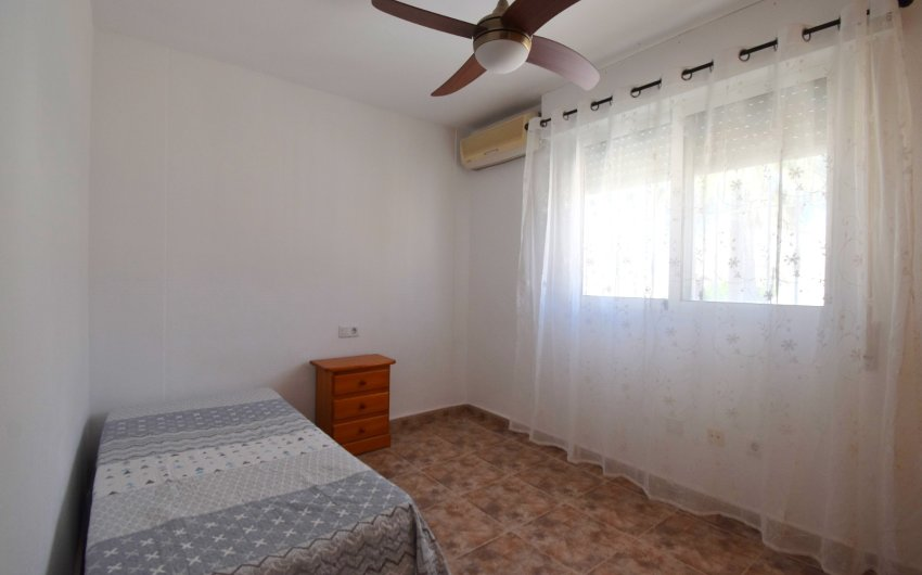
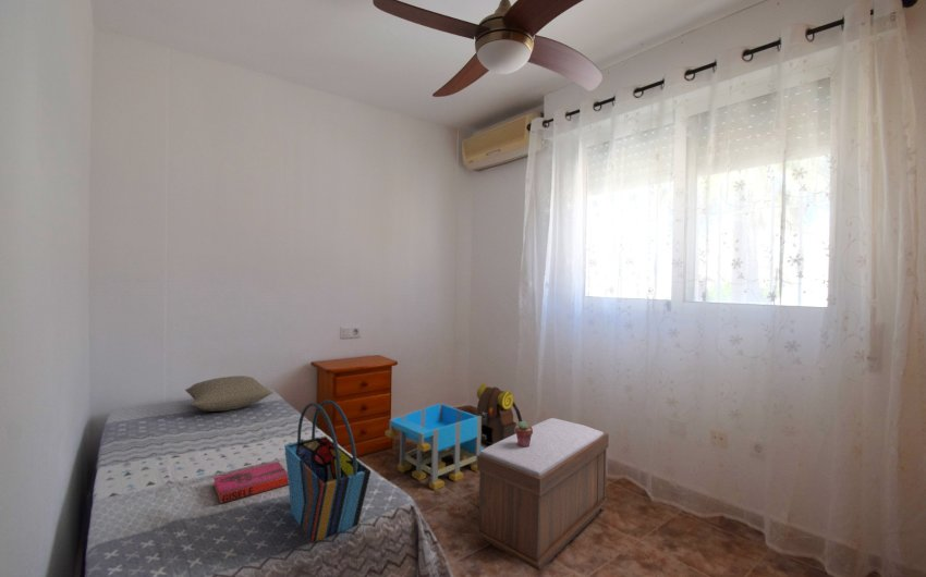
+ backpack [475,382,523,445]
+ hardback book [212,461,289,505]
+ storage bin [383,402,485,491]
+ bench [475,417,610,572]
+ tote bag [283,400,373,543]
+ potted succulent [514,420,533,446]
+ pillow [184,375,275,412]
